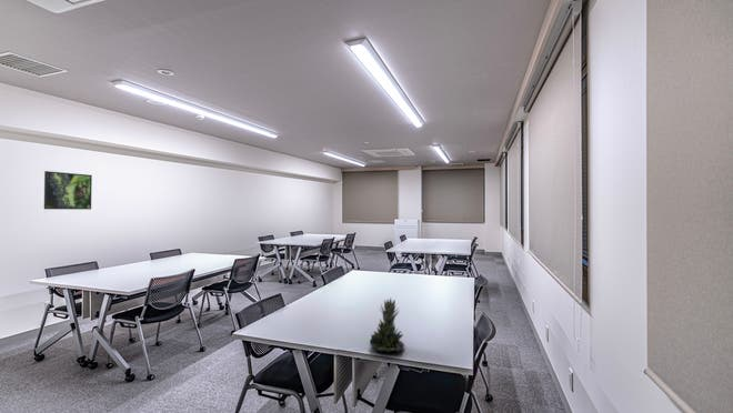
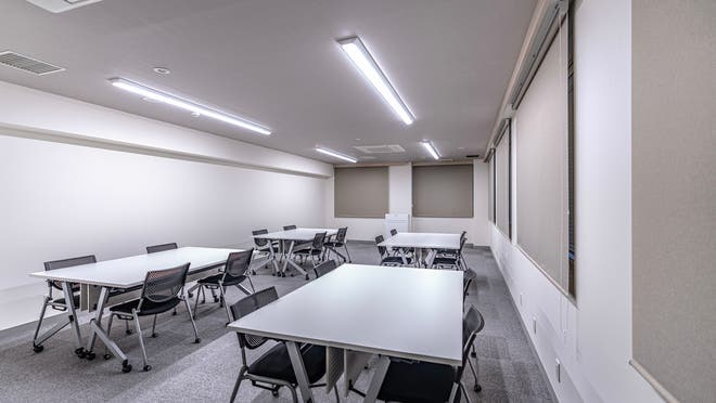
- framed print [43,170,93,211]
- succulent plant [369,296,405,353]
